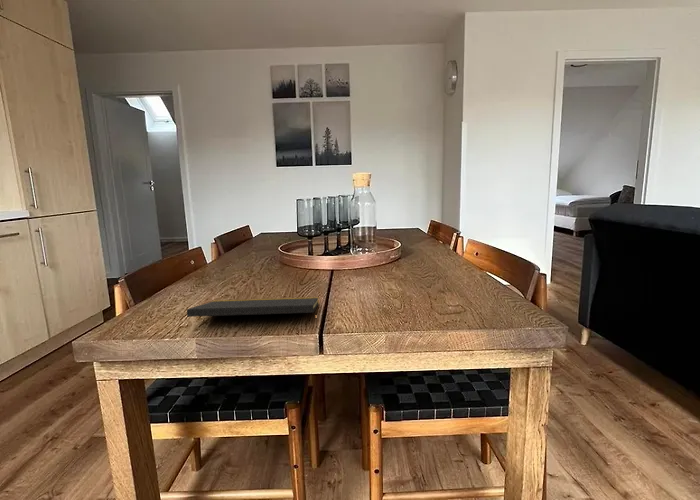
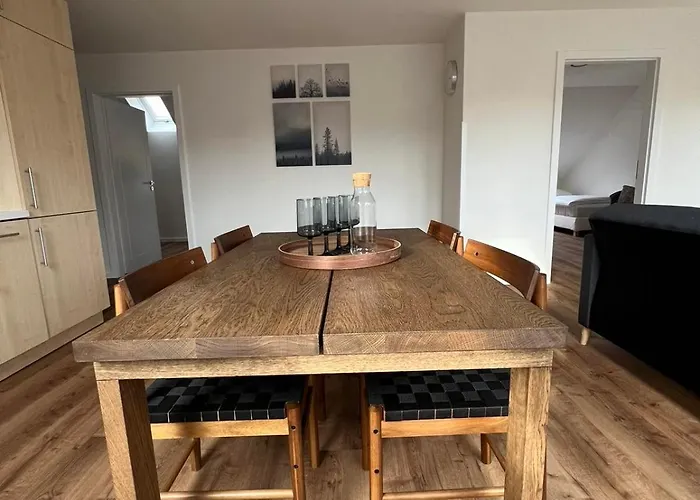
- notepad [186,296,320,329]
